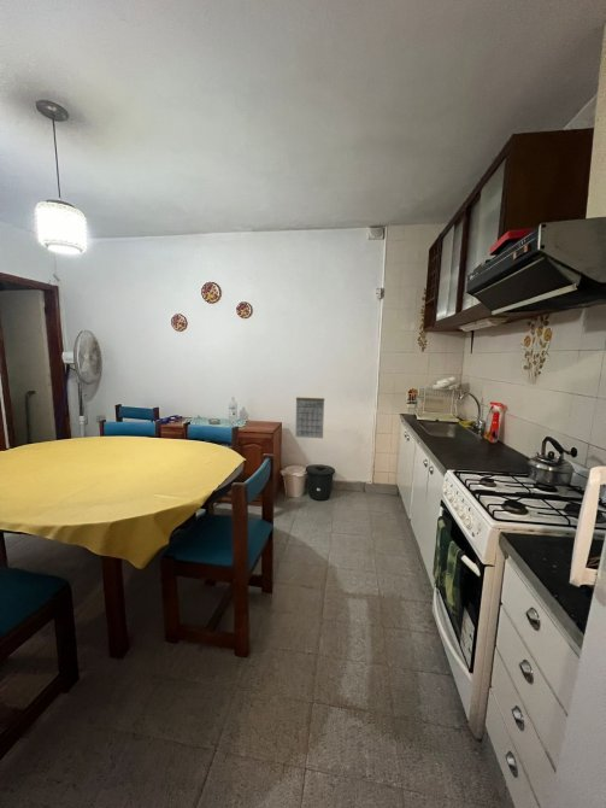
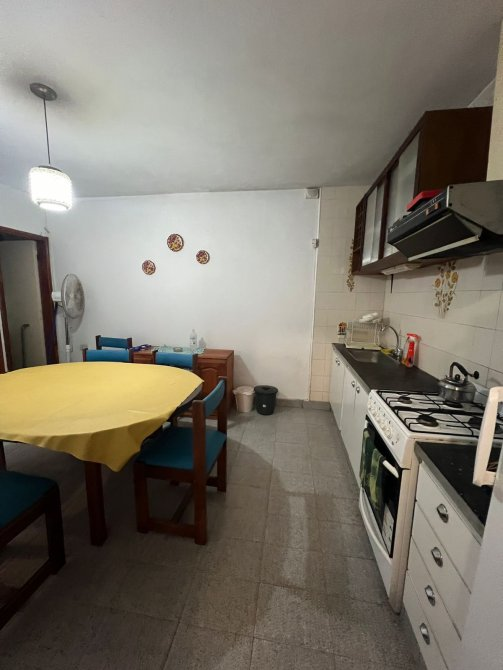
- calendar [294,396,325,439]
